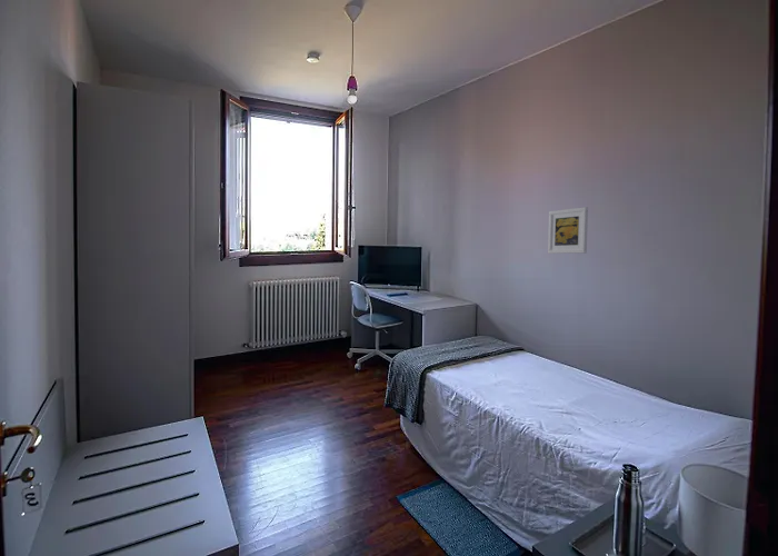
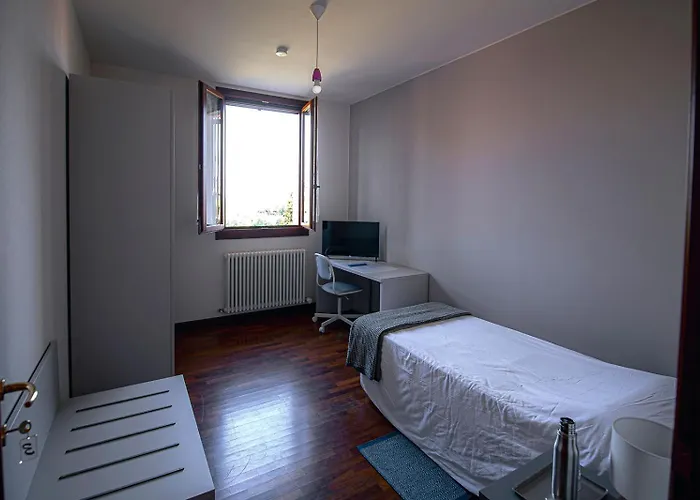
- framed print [547,206,589,255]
